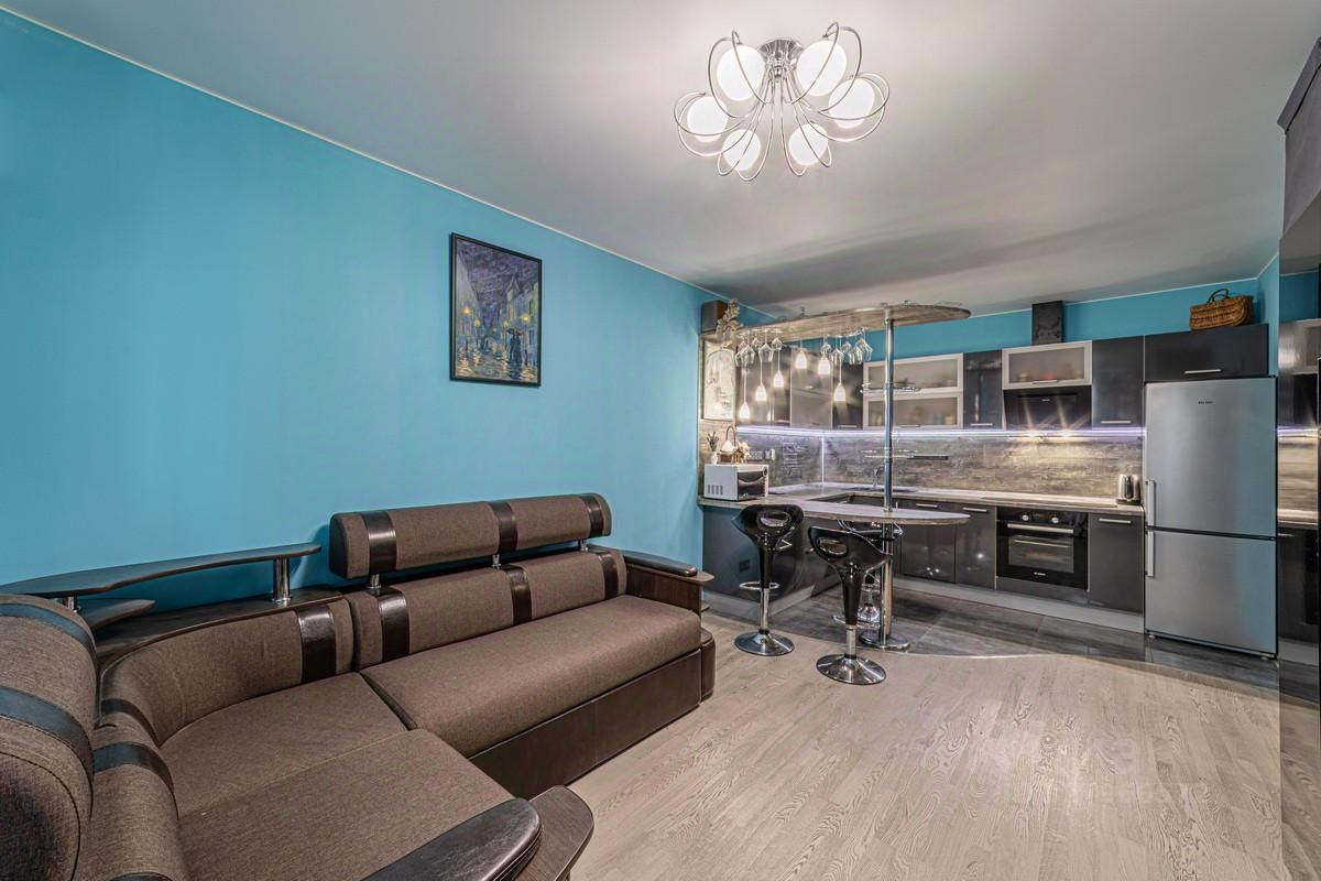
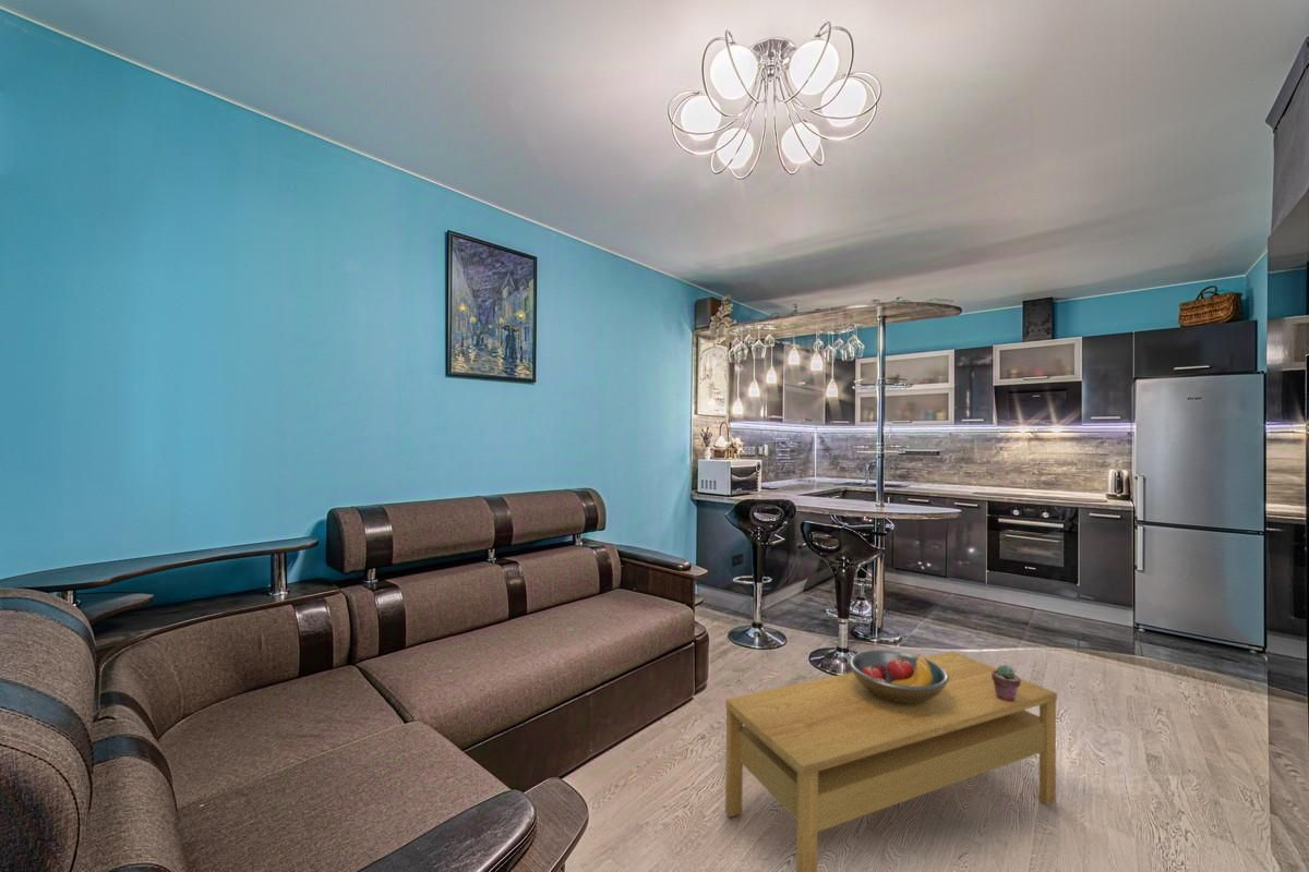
+ coffee table [724,650,1058,872]
+ potted succulent [992,664,1021,702]
+ fruit bowl [848,650,949,704]
